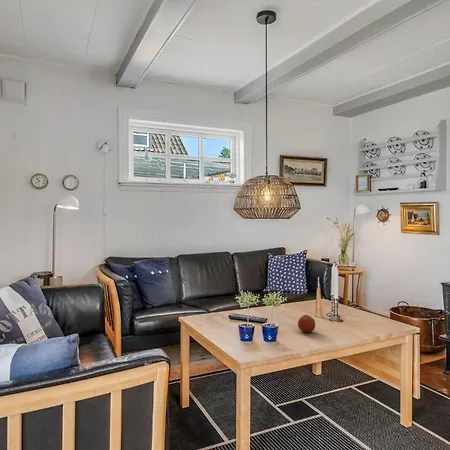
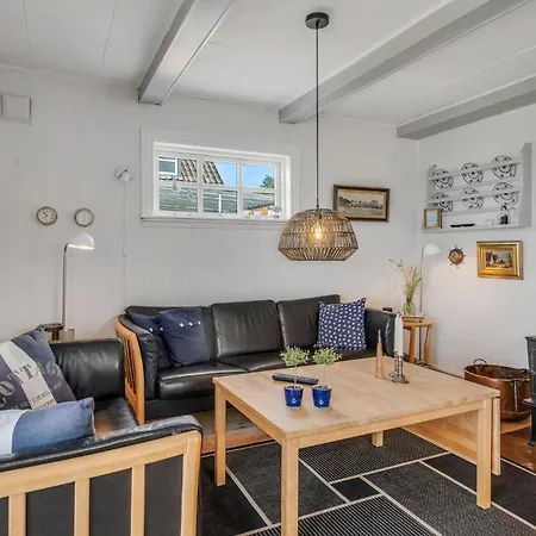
- fruit [297,314,316,333]
